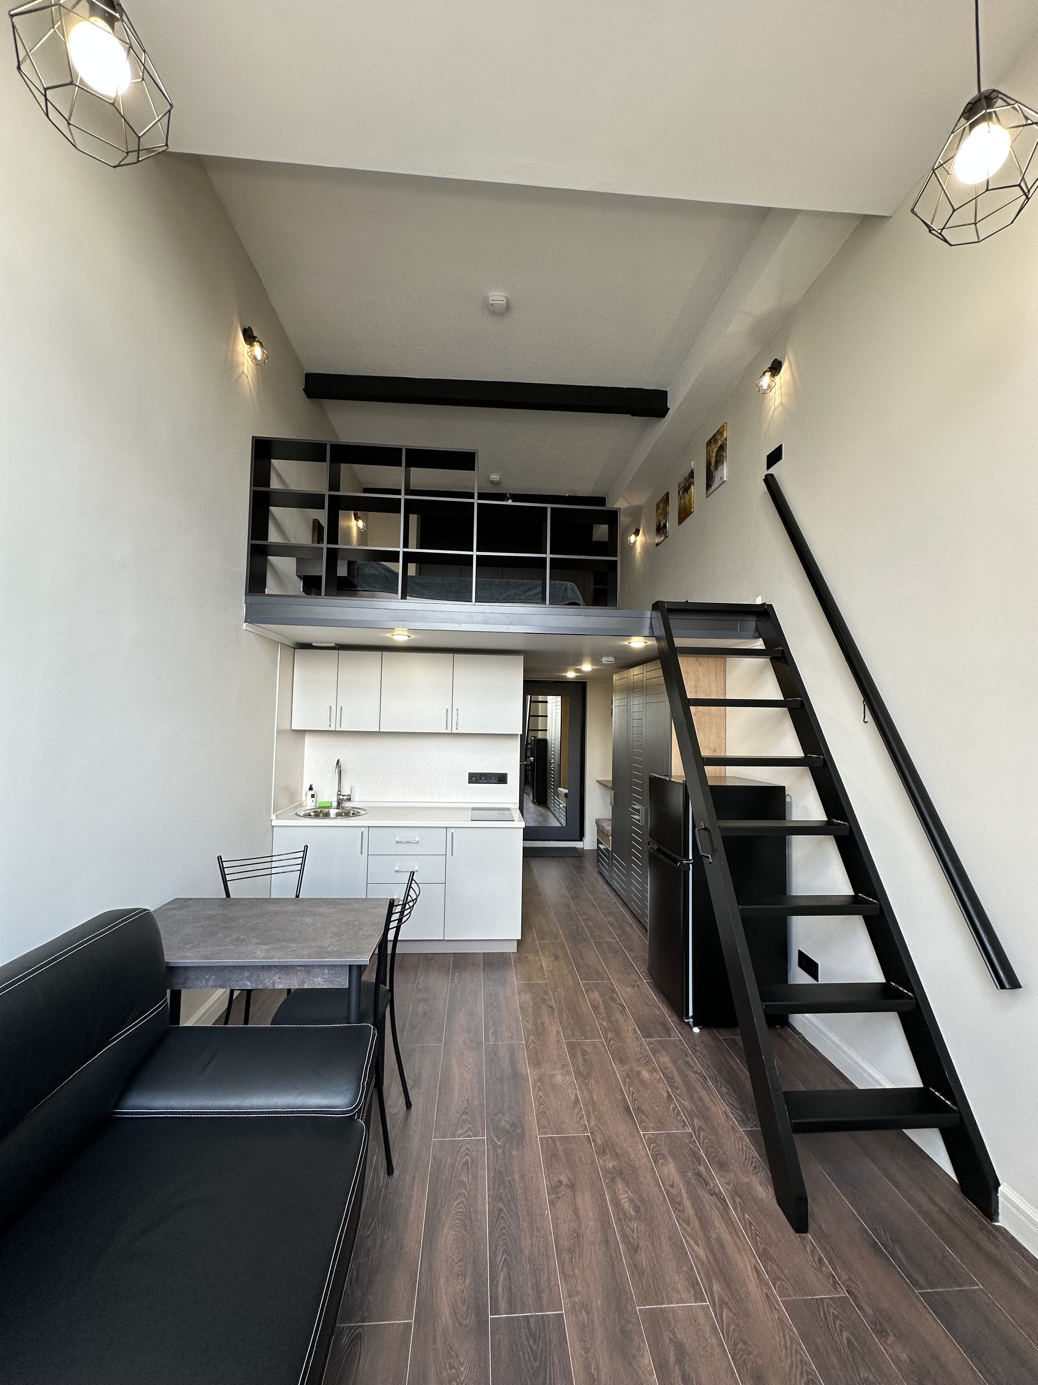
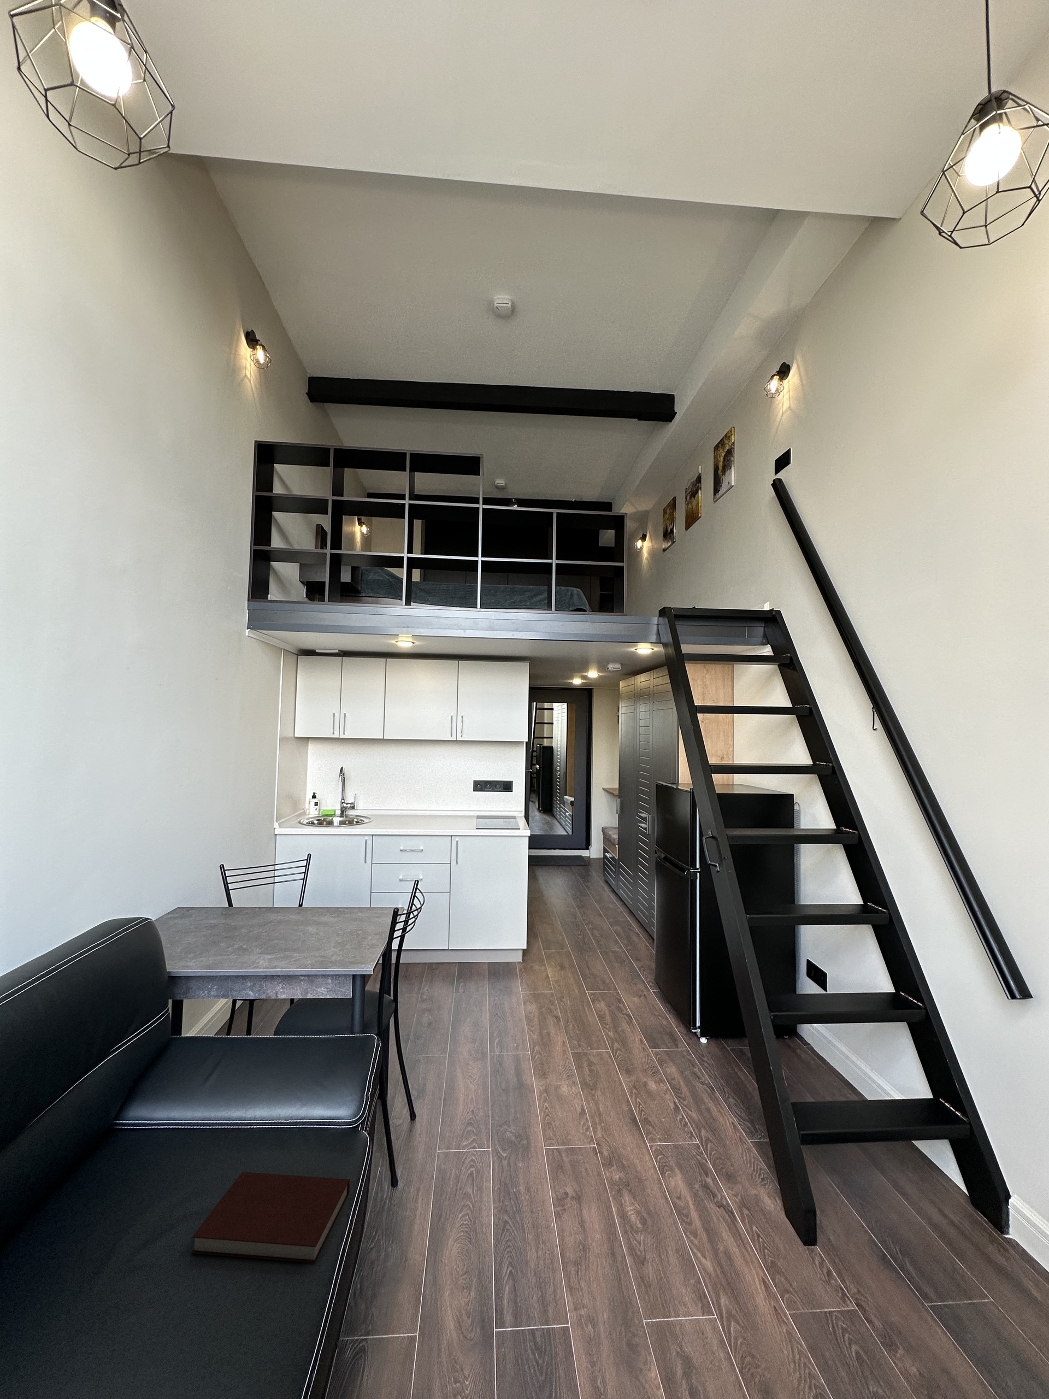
+ notebook [191,1172,350,1264]
